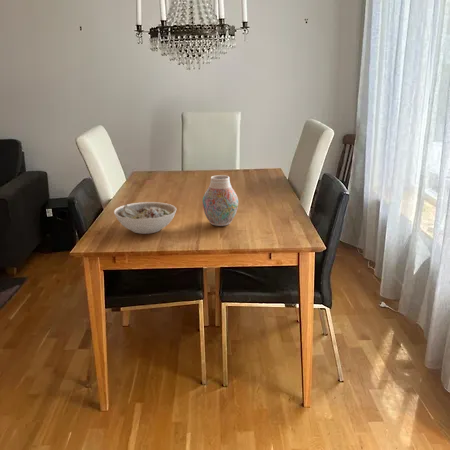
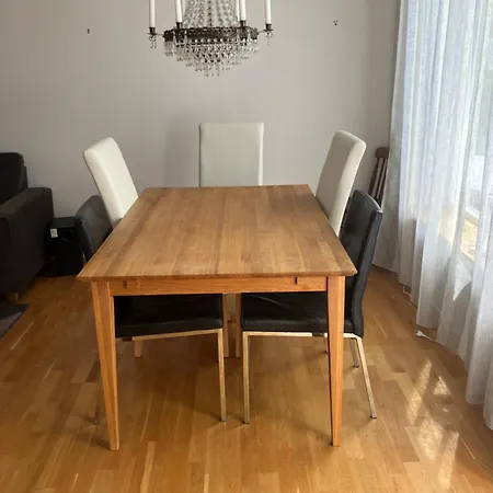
- bowl [113,201,177,235]
- vase [201,174,239,227]
